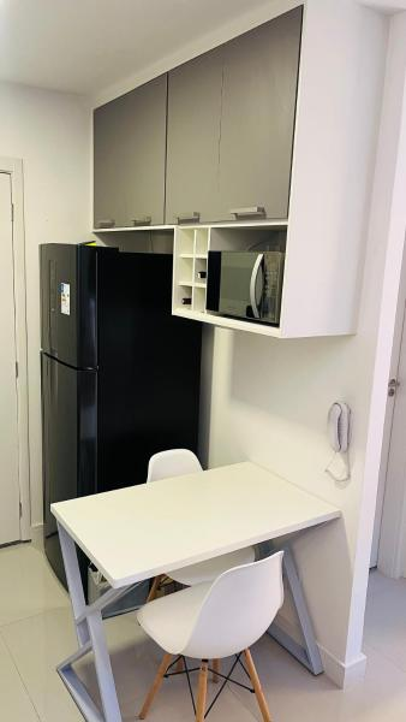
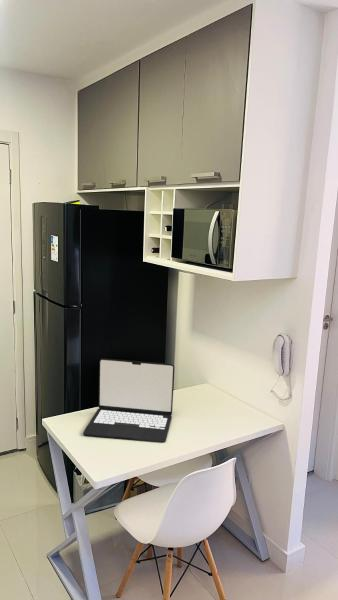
+ laptop [82,358,175,444]
